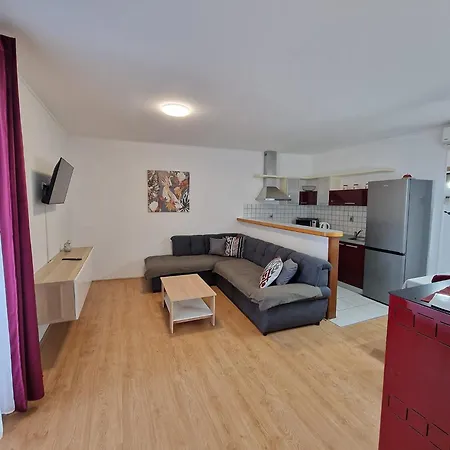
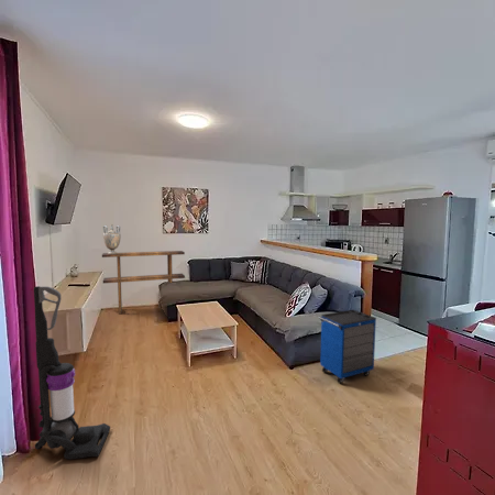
+ decorative urn [102,223,122,254]
+ cabinet [317,309,377,385]
+ vacuum cleaner [33,285,111,461]
+ console table [101,250,186,315]
